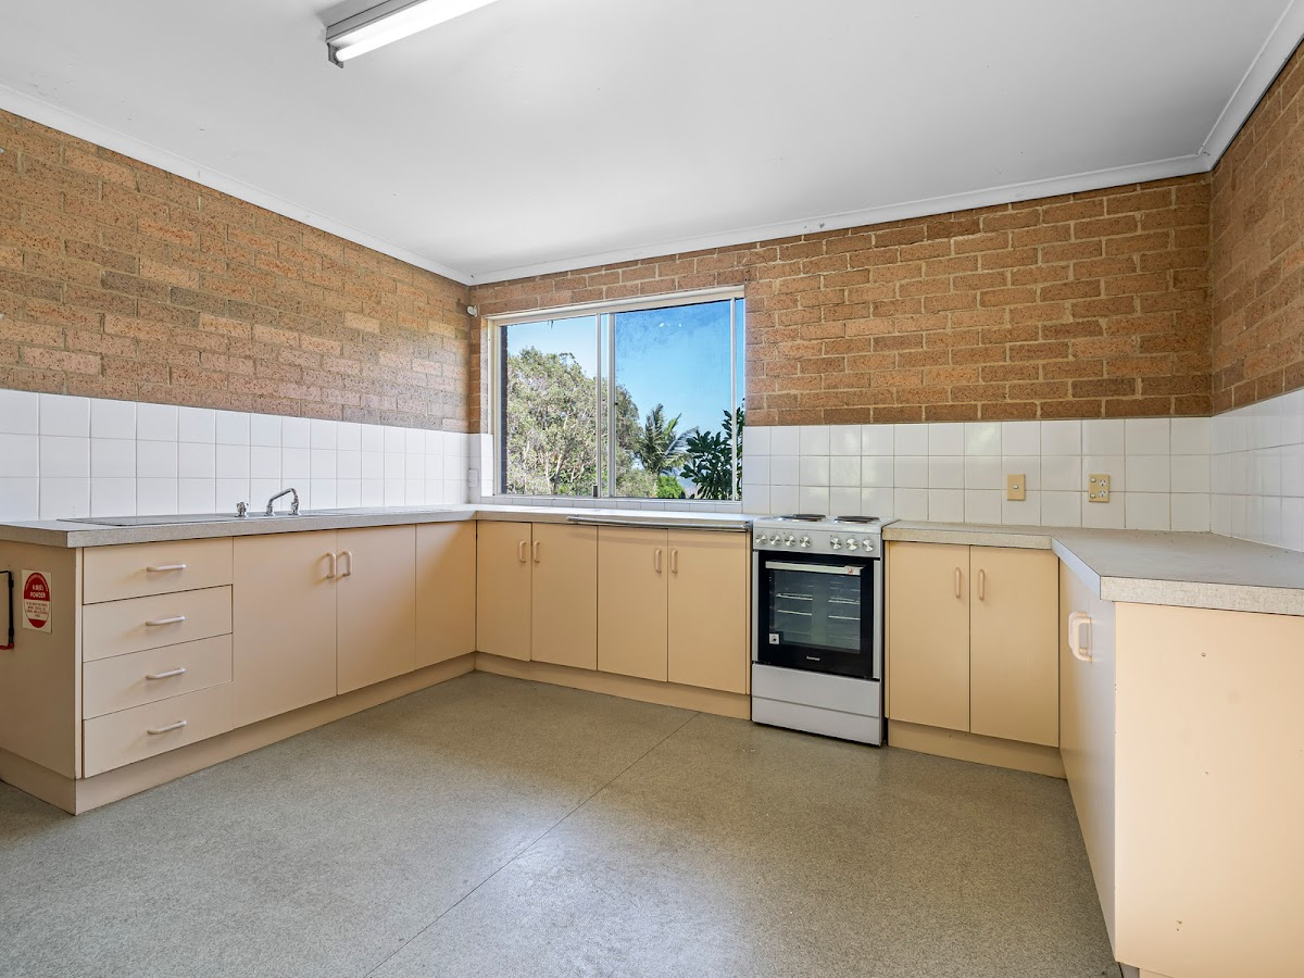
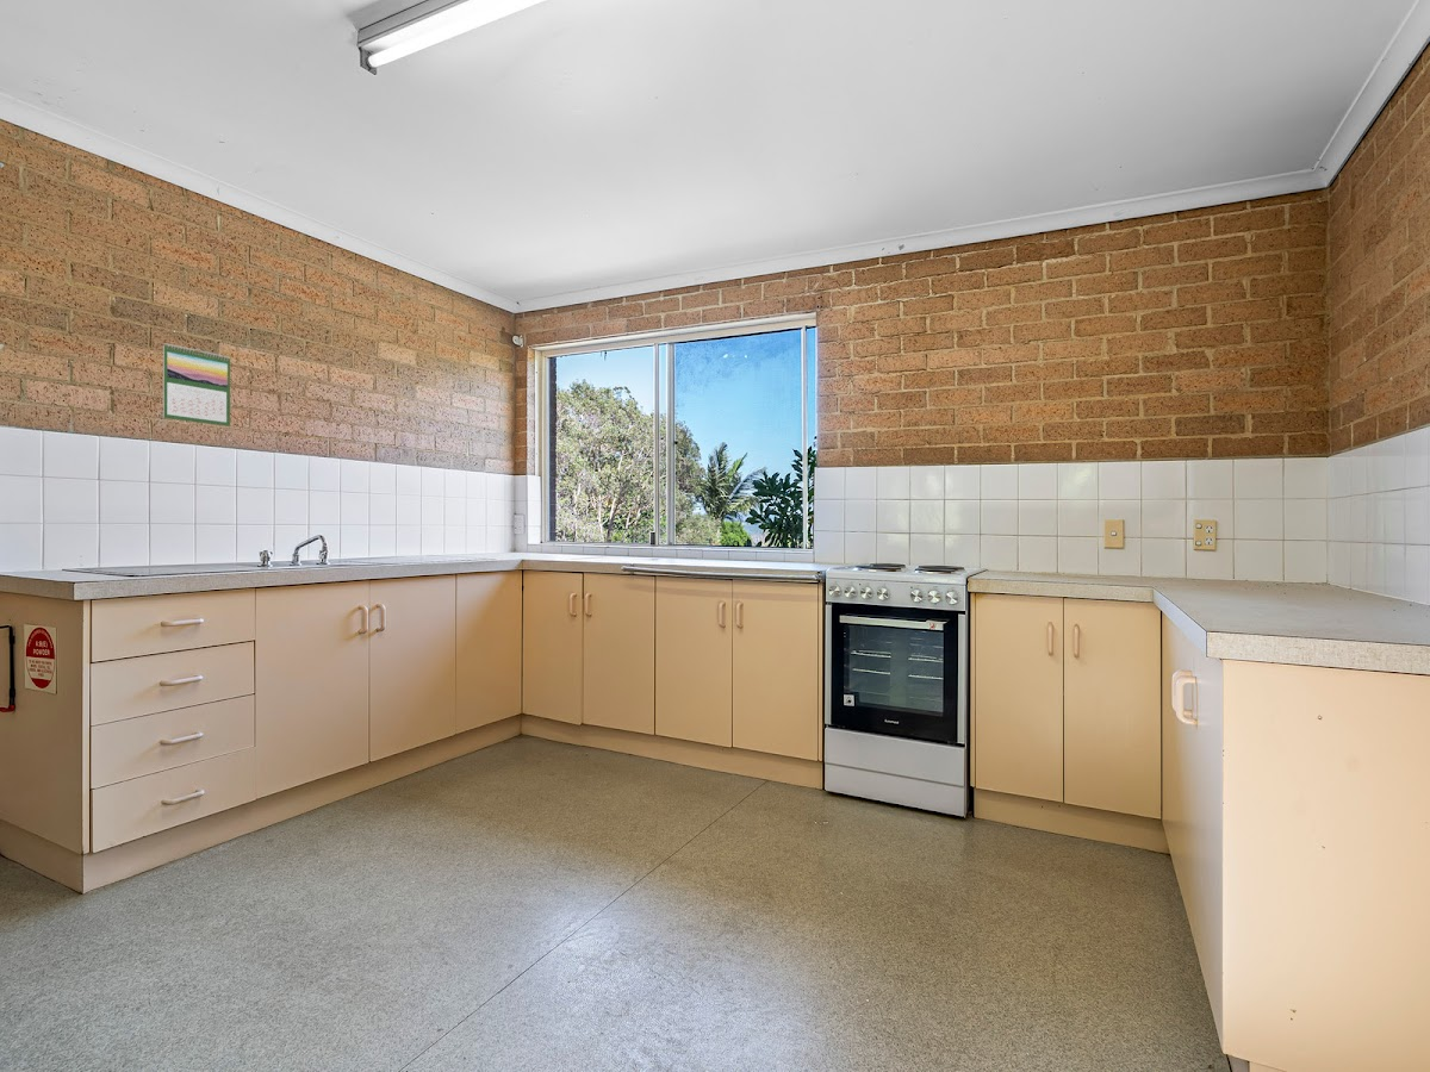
+ calendar [162,342,231,428]
